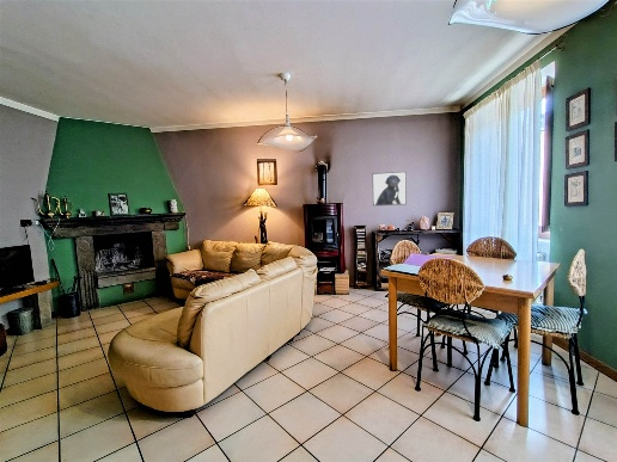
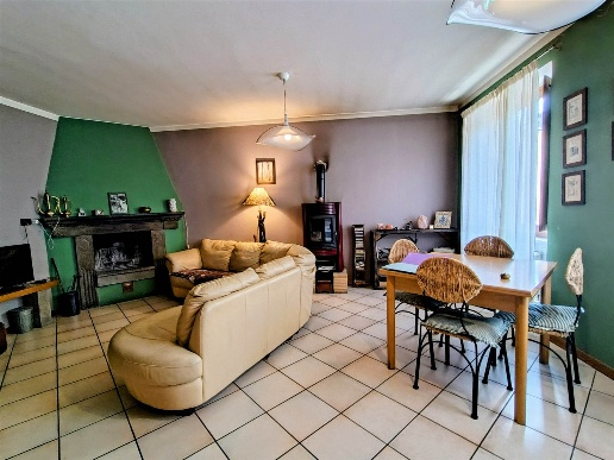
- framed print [372,171,408,207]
